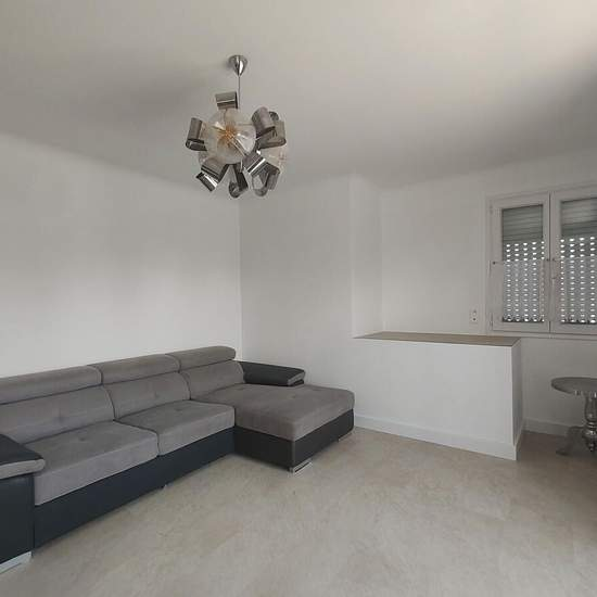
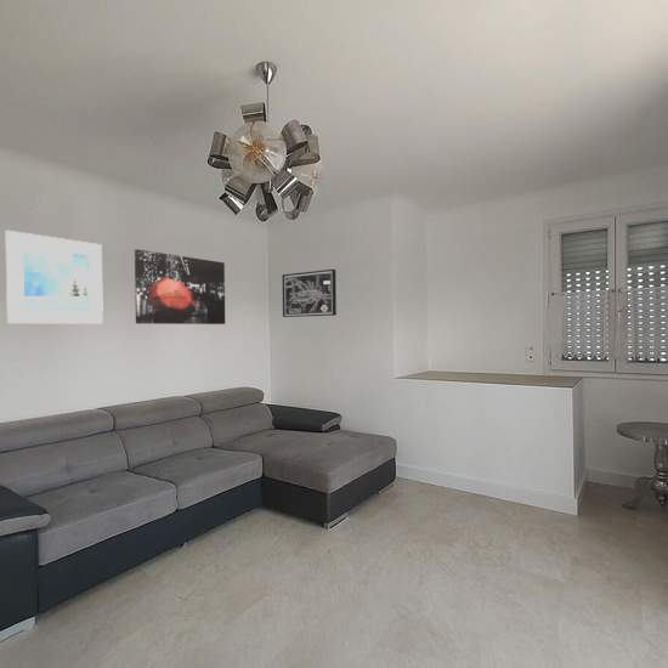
+ wall art [134,249,226,325]
+ wall art [282,268,338,318]
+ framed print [5,230,104,325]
